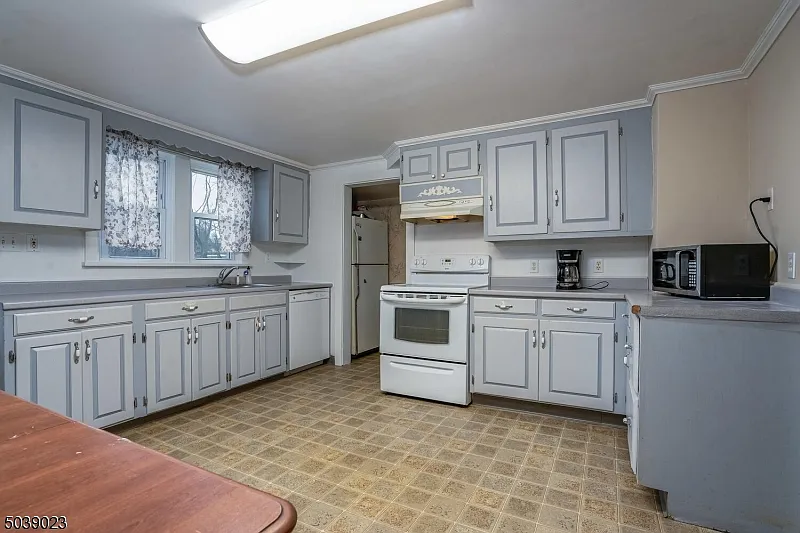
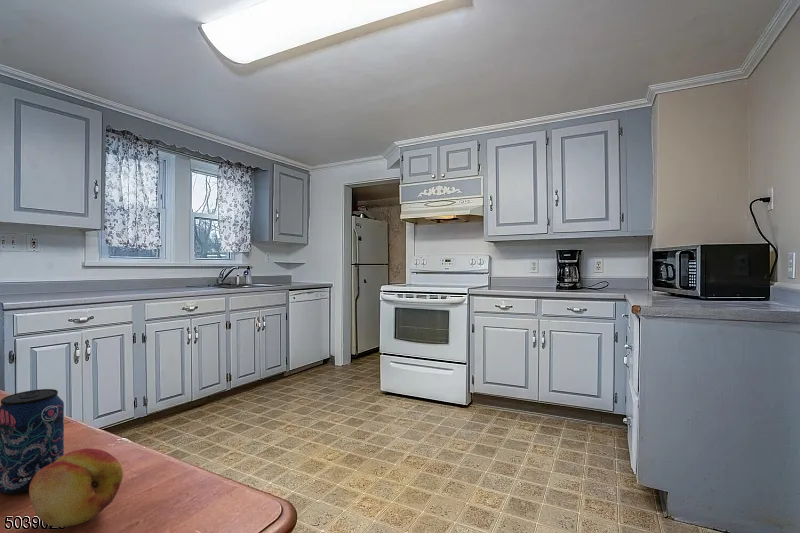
+ fruit [28,447,124,528]
+ beverage can [0,388,65,495]
